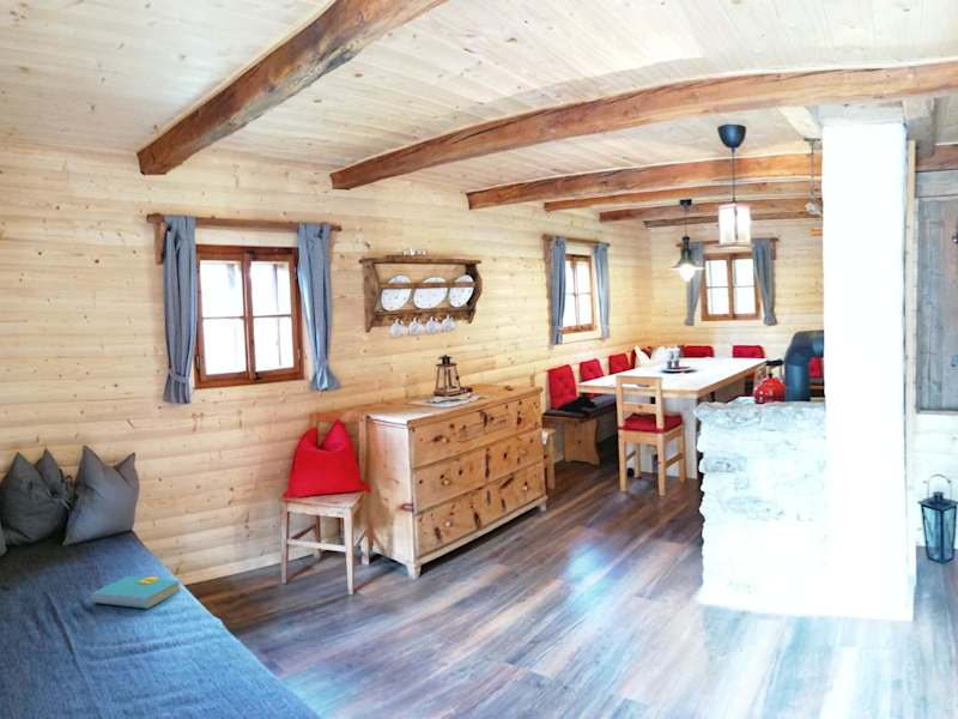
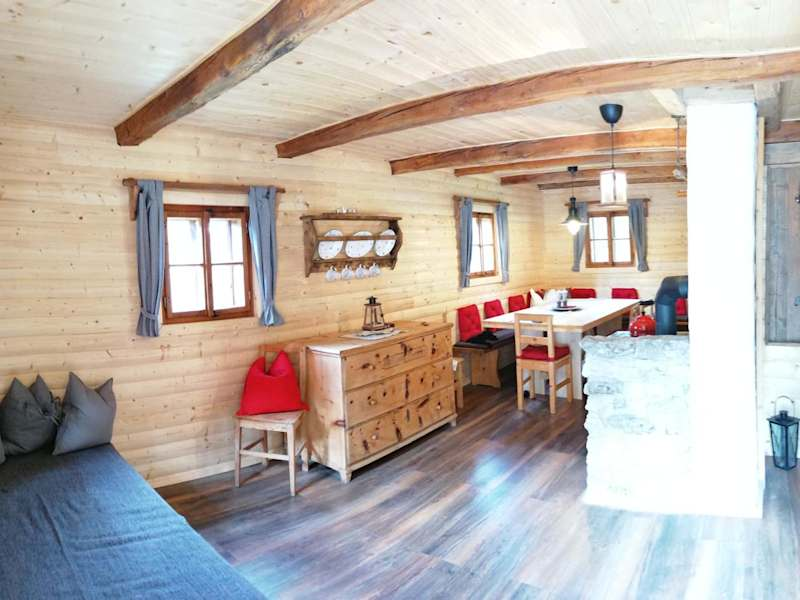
- book [90,575,182,610]
